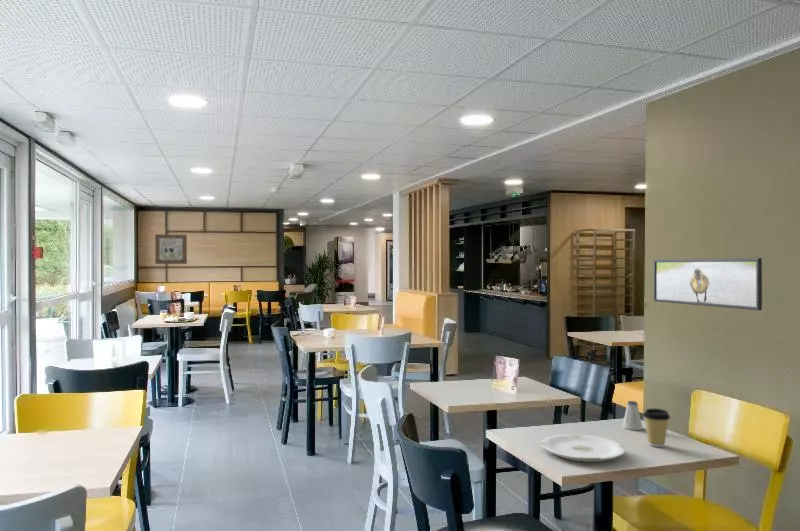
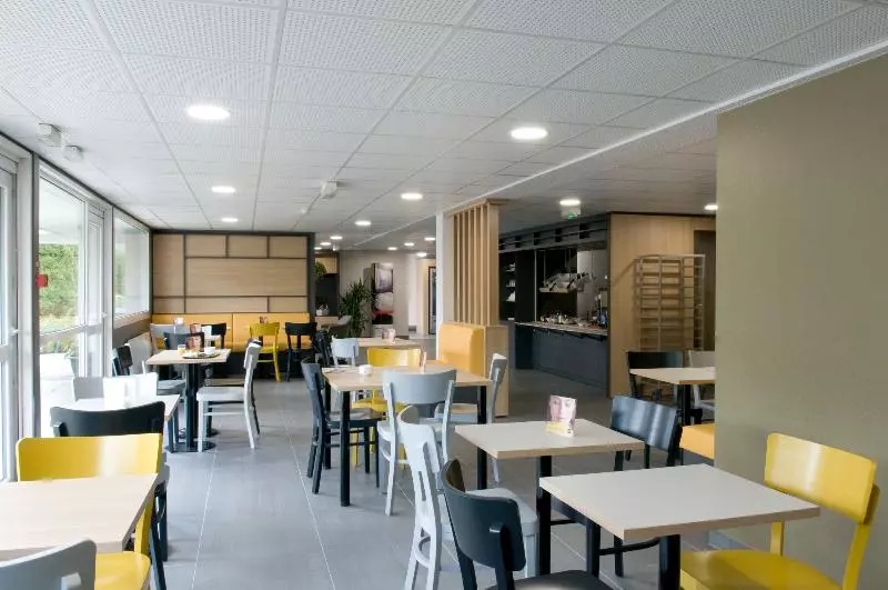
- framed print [653,257,763,311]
- wall art [154,233,188,265]
- saltshaker [622,400,643,431]
- plate [540,433,626,463]
- coffee cup [642,408,671,448]
